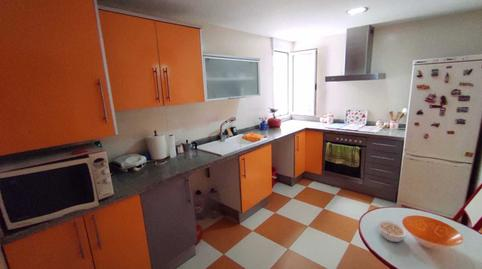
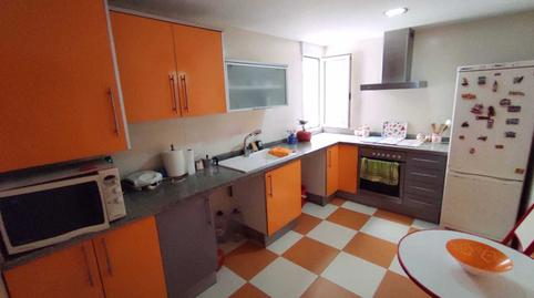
- legume [377,220,408,243]
